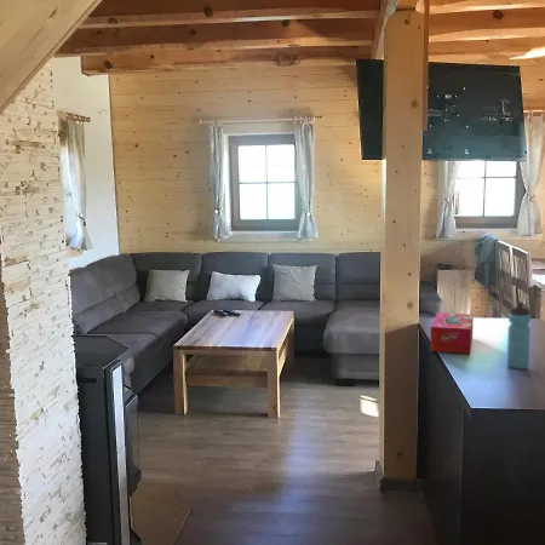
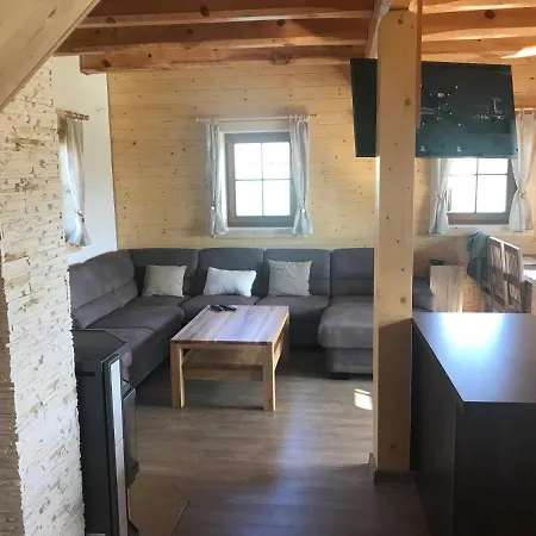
- water bottle [506,302,532,371]
- tissue box [429,311,475,355]
